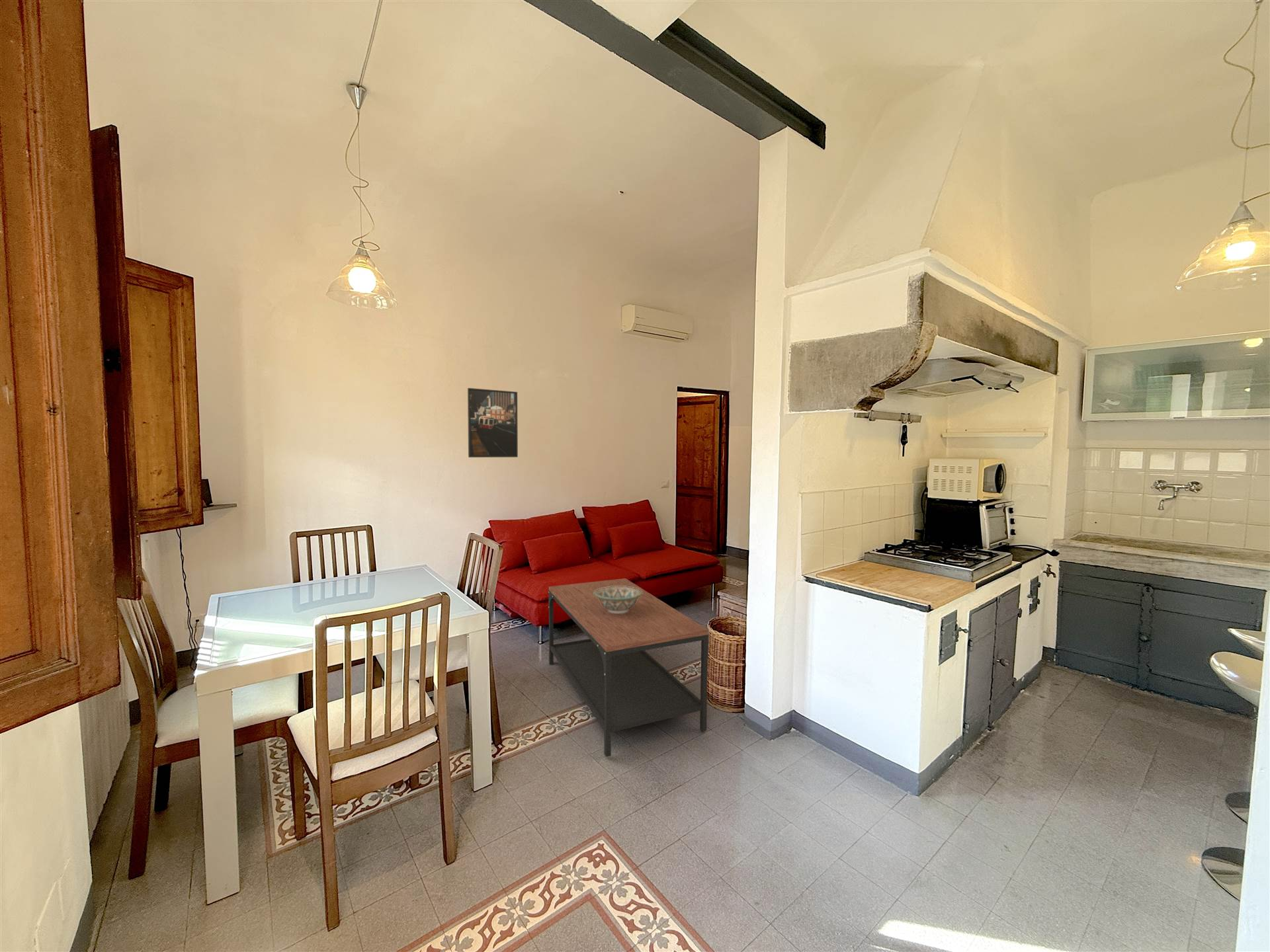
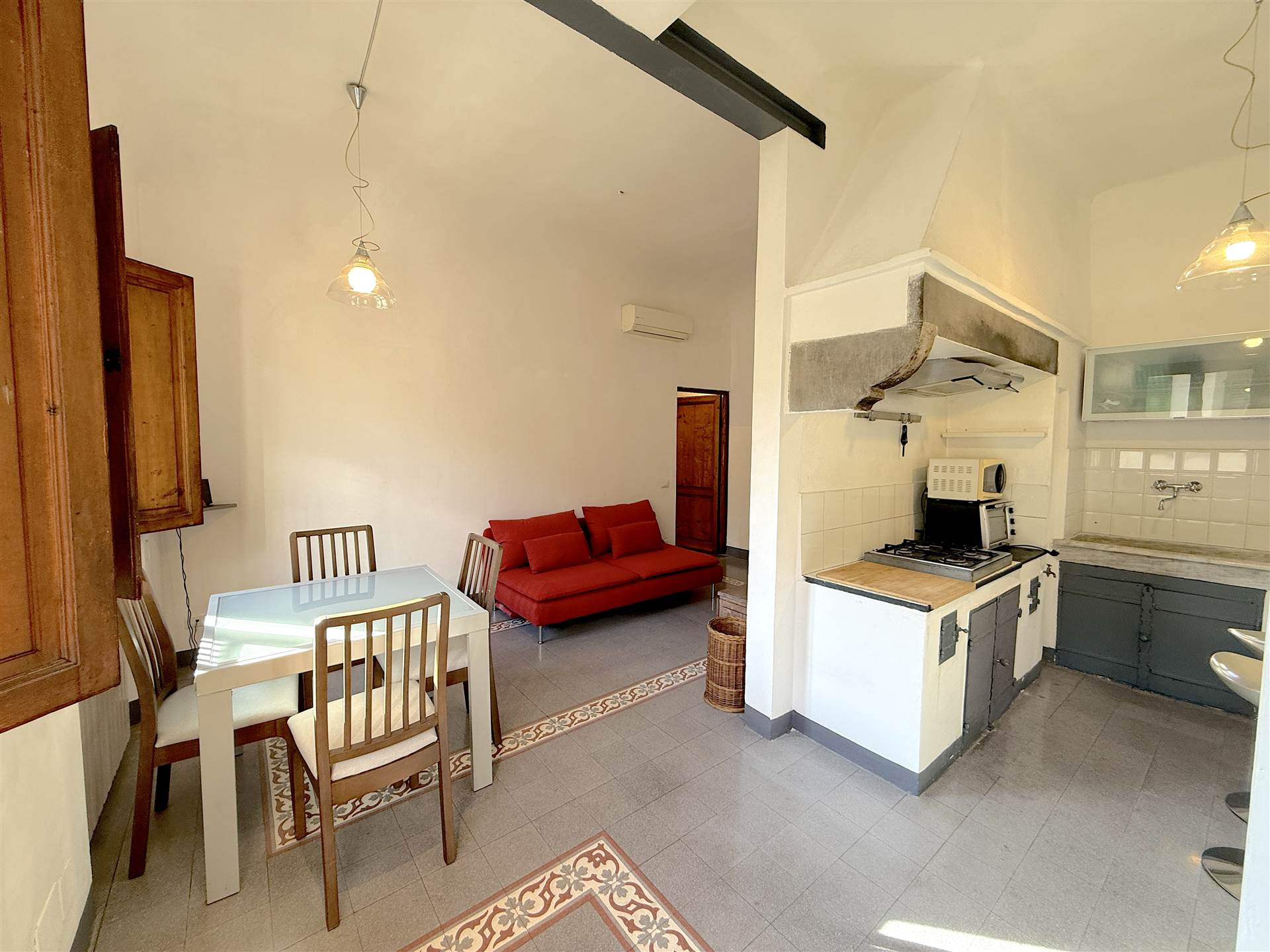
- coffee table [548,578,709,758]
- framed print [467,387,519,458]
- decorative bowl [594,586,642,614]
